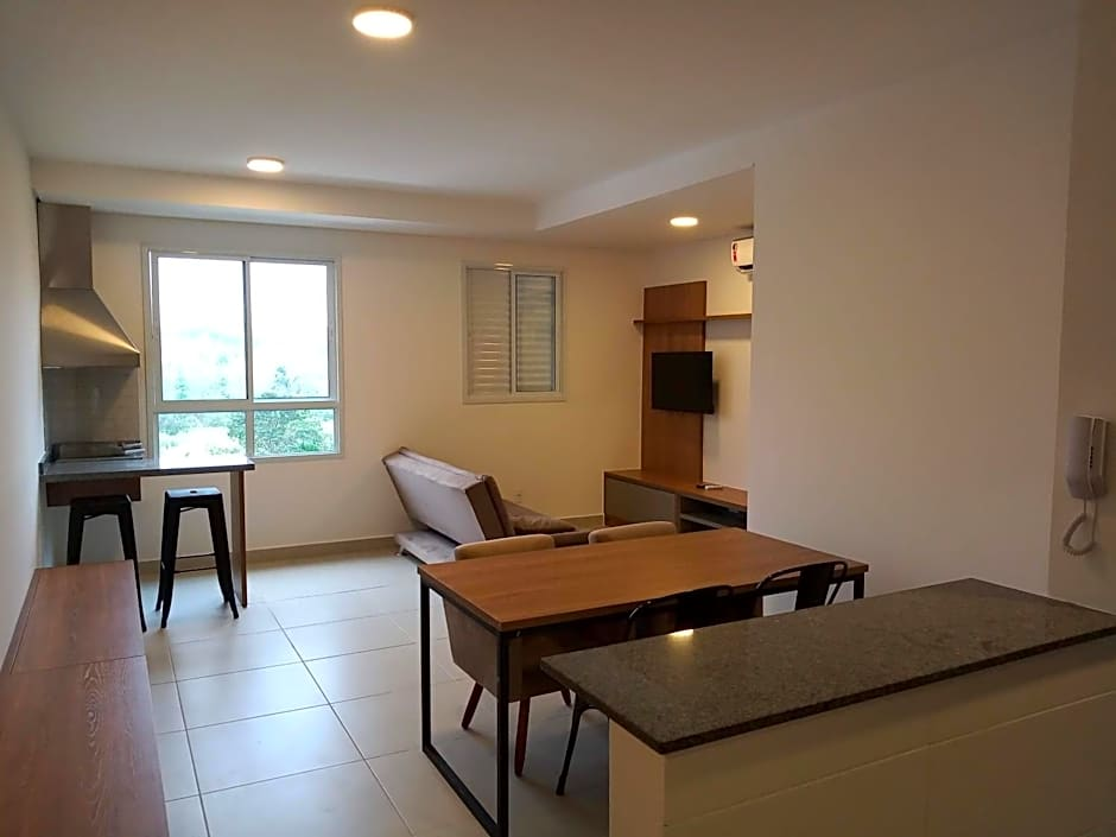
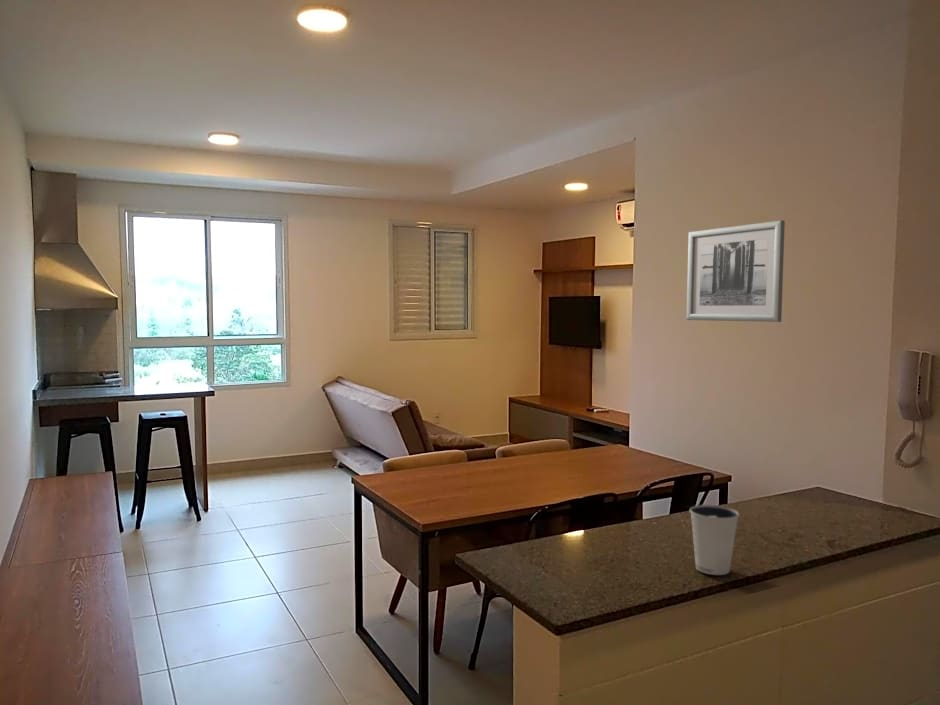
+ dixie cup [689,504,740,576]
+ wall art [685,219,786,323]
